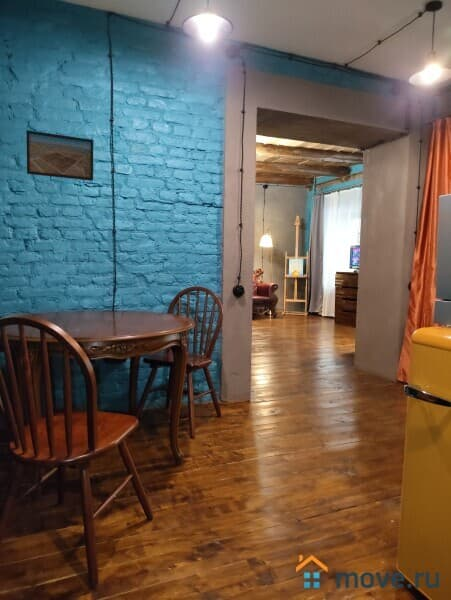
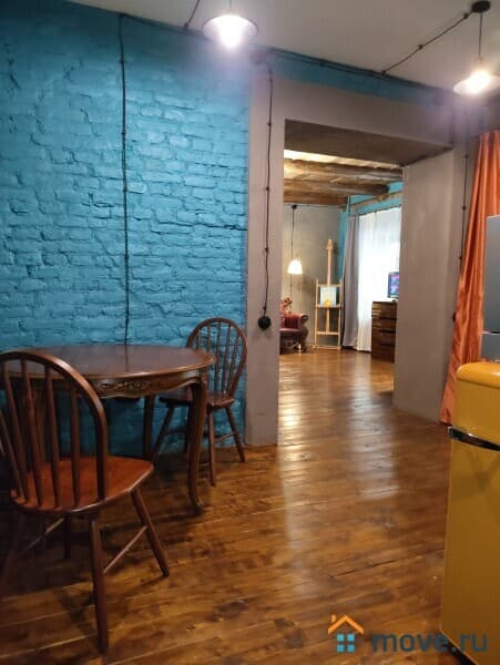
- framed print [25,129,94,182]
